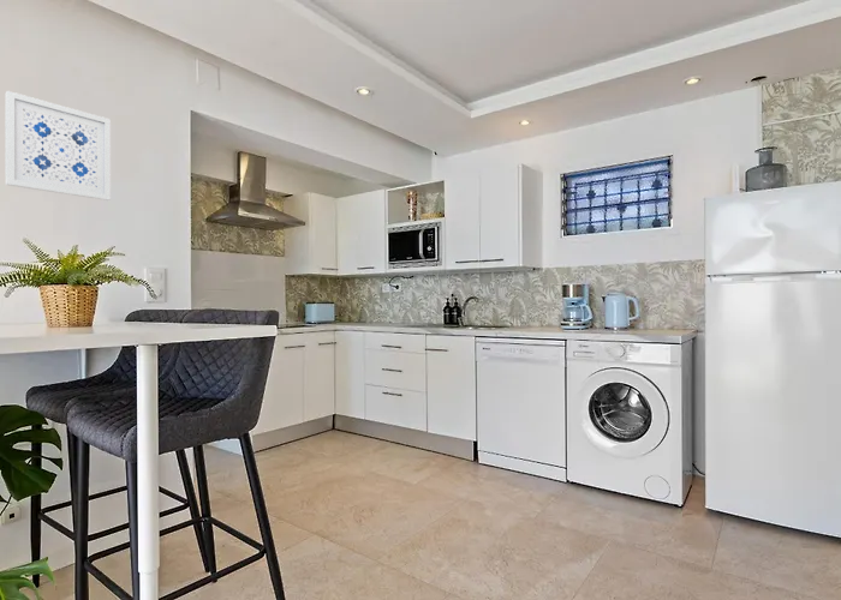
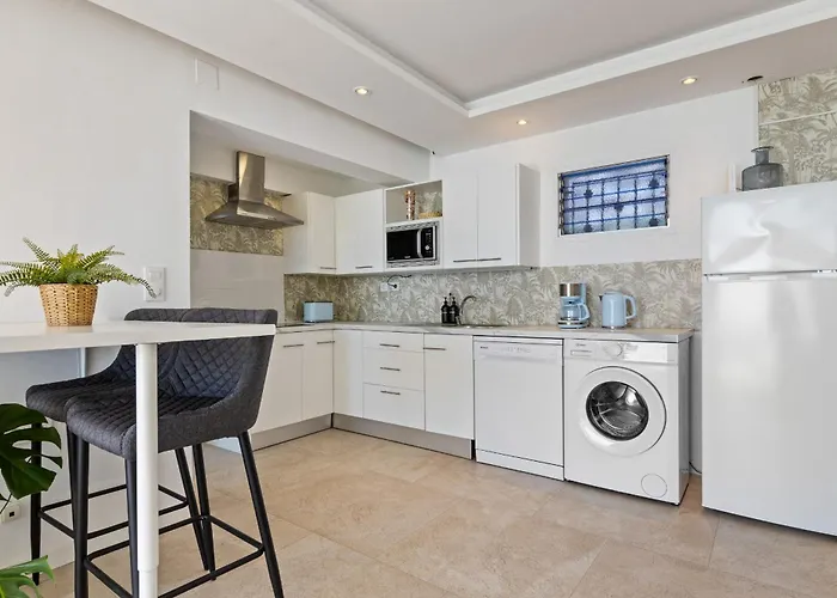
- wall art [4,90,112,202]
